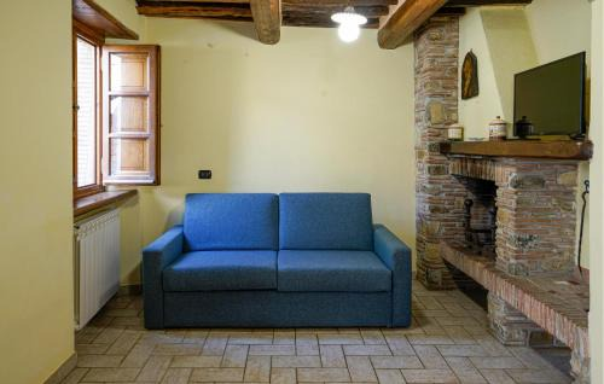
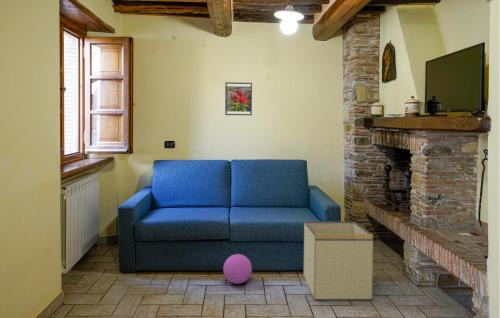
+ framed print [224,81,253,116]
+ ball [222,253,253,285]
+ storage bin [303,220,374,300]
